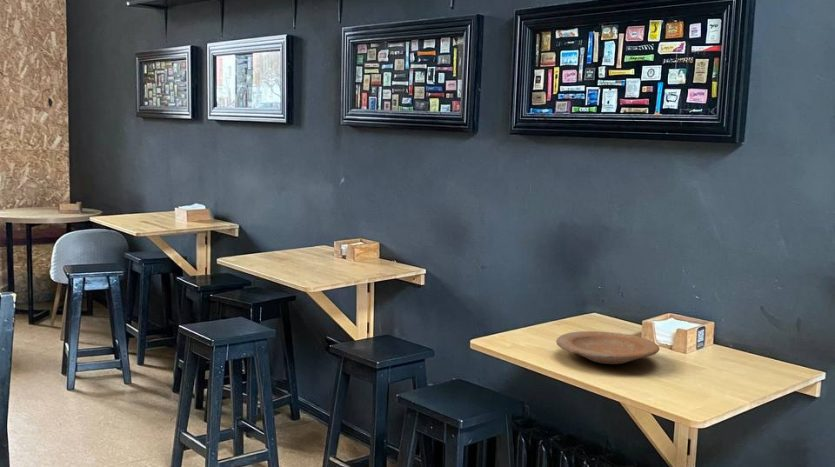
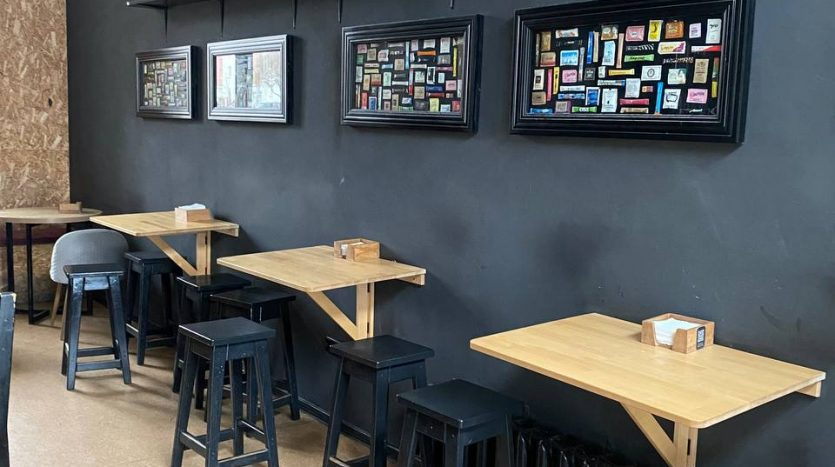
- plate [555,330,660,365]
